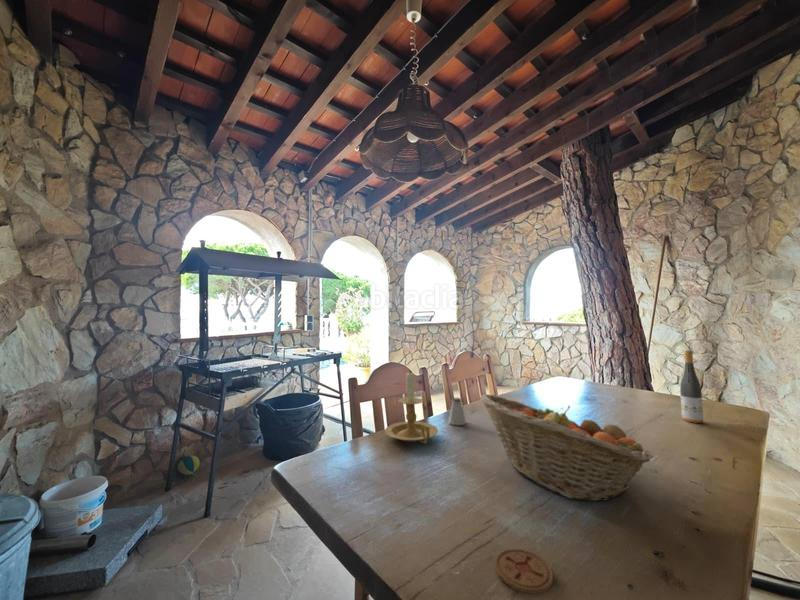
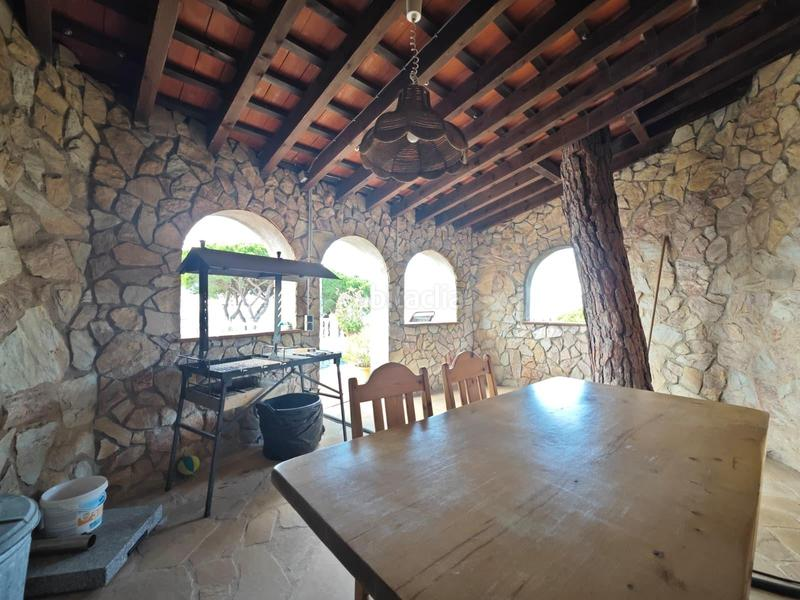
- candle holder [384,369,439,445]
- saltshaker [448,397,467,426]
- fruit basket [479,393,654,502]
- wine bottle [679,349,704,424]
- coaster [494,548,554,595]
